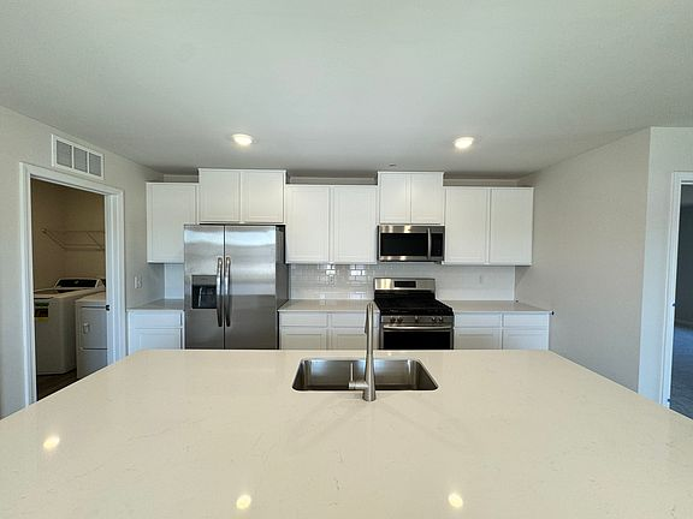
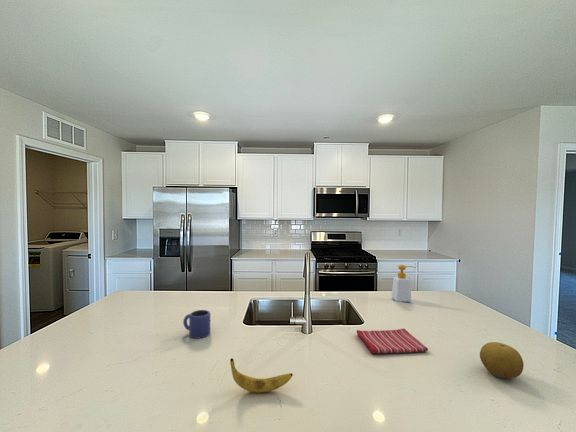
+ banana [229,357,294,394]
+ dish towel [356,328,429,355]
+ mug [182,309,211,340]
+ fruit [479,341,525,380]
+ soap bottle [390,264,417,303]
